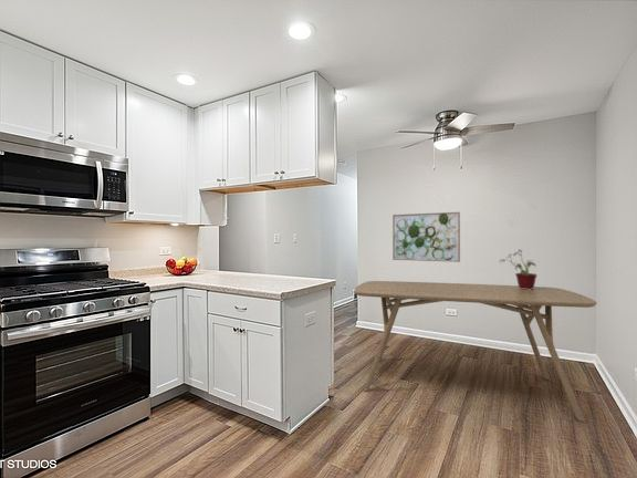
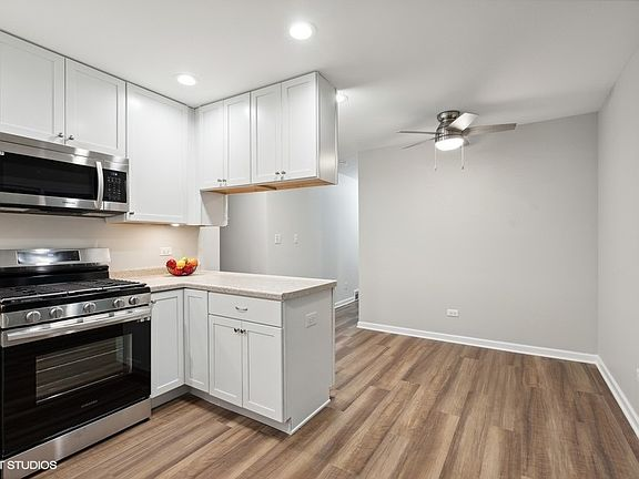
- wall art [391,211,461,263]
- potted plant [499,249,537,290]
- dining table [353,280,598,423]
